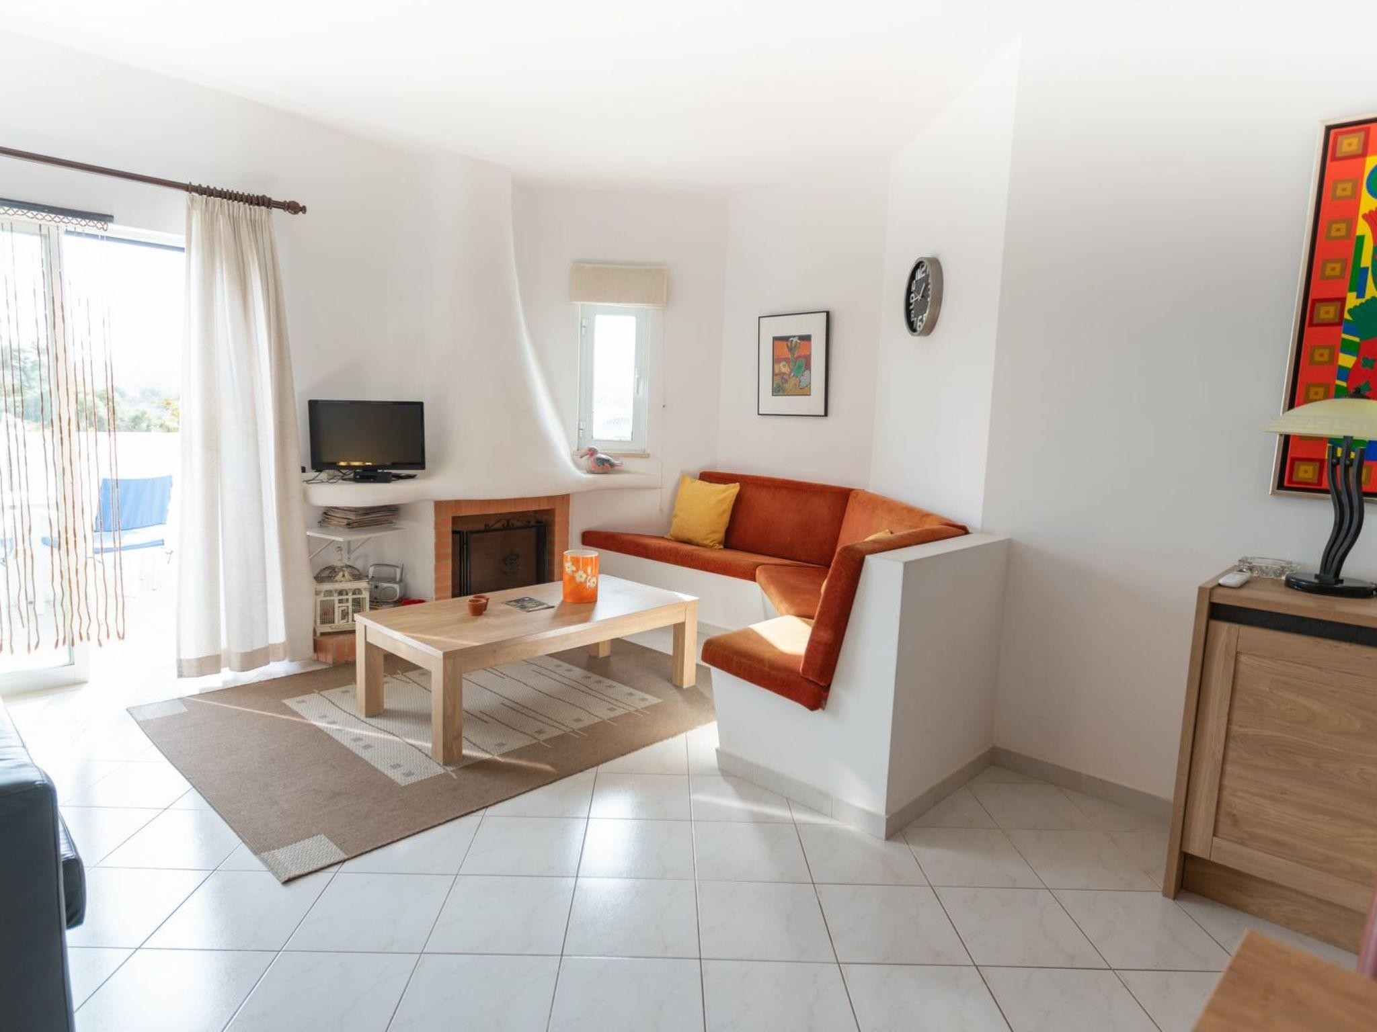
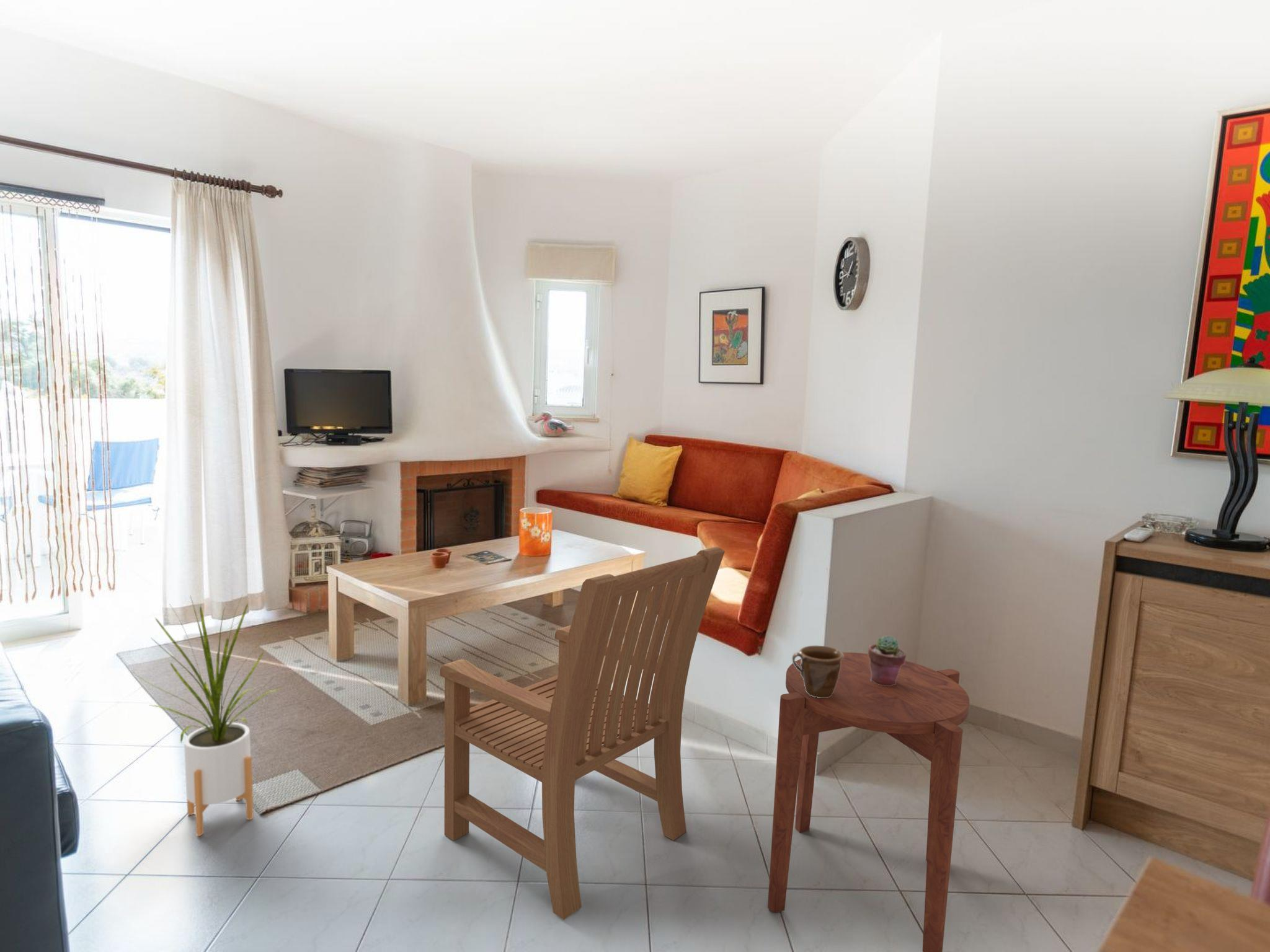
+ armchair [439,546,726,920]
+ side table [767,652,970,952]
+ potted succulent [868,635,907,686]
+ mug [791,645,843,698]
+ house plant [131,594,284,837]
